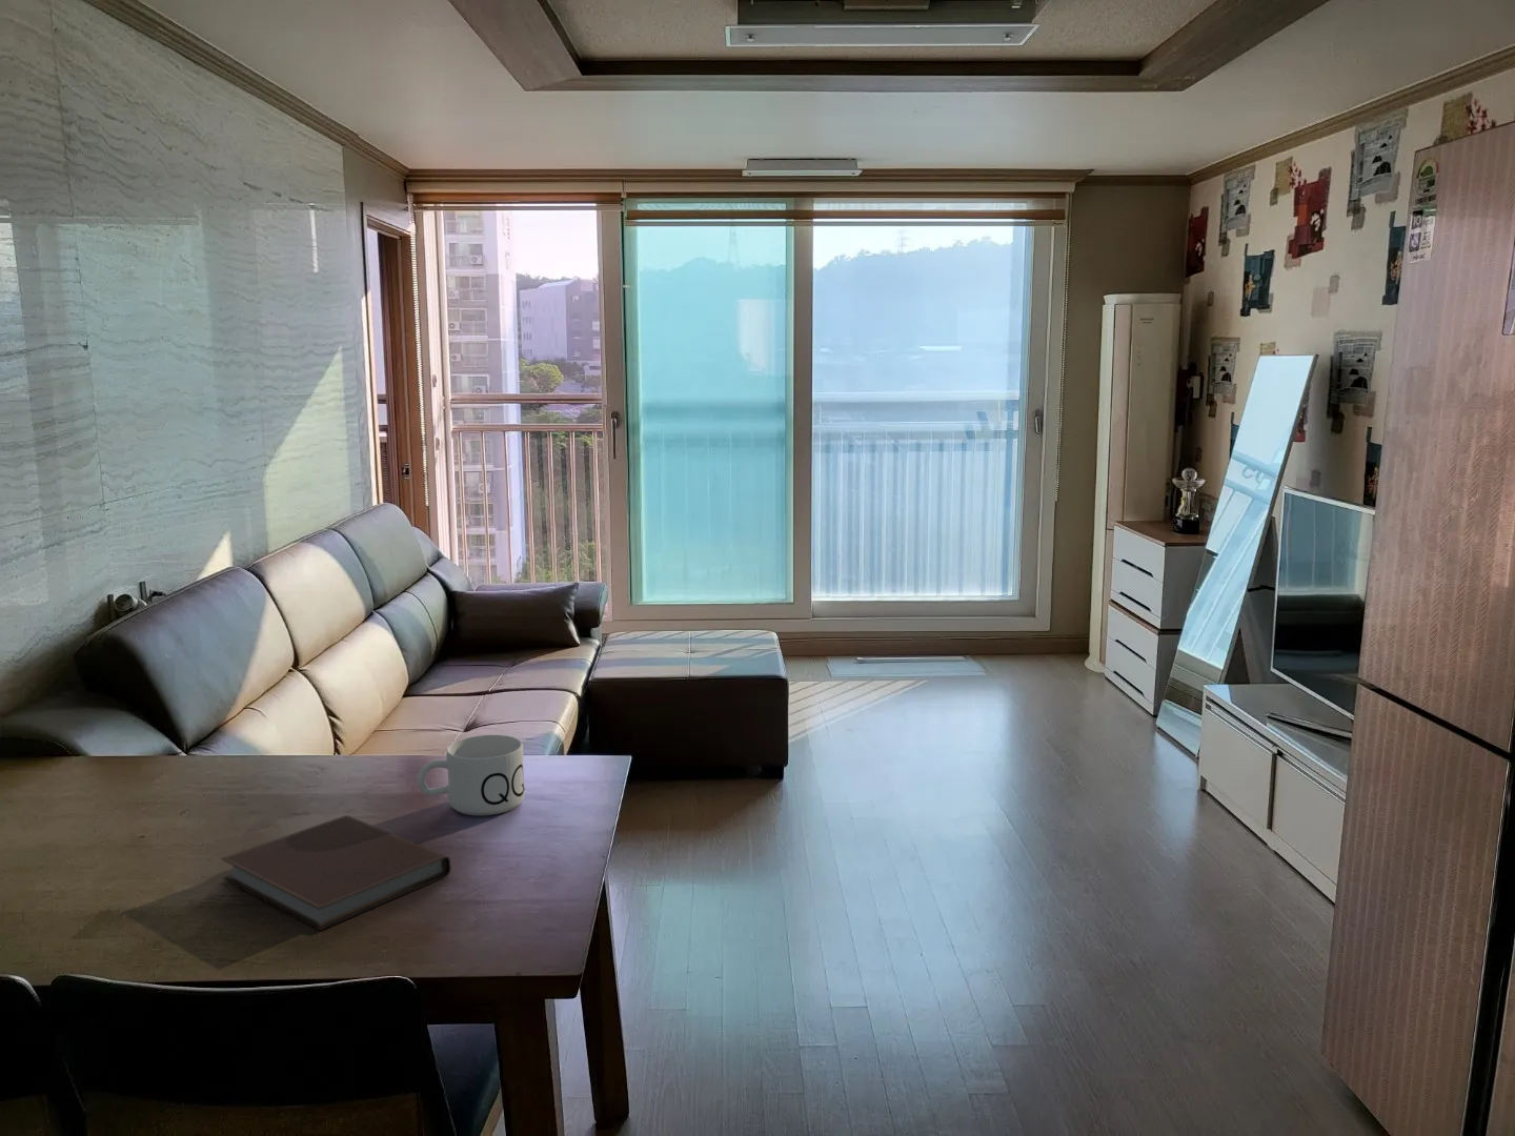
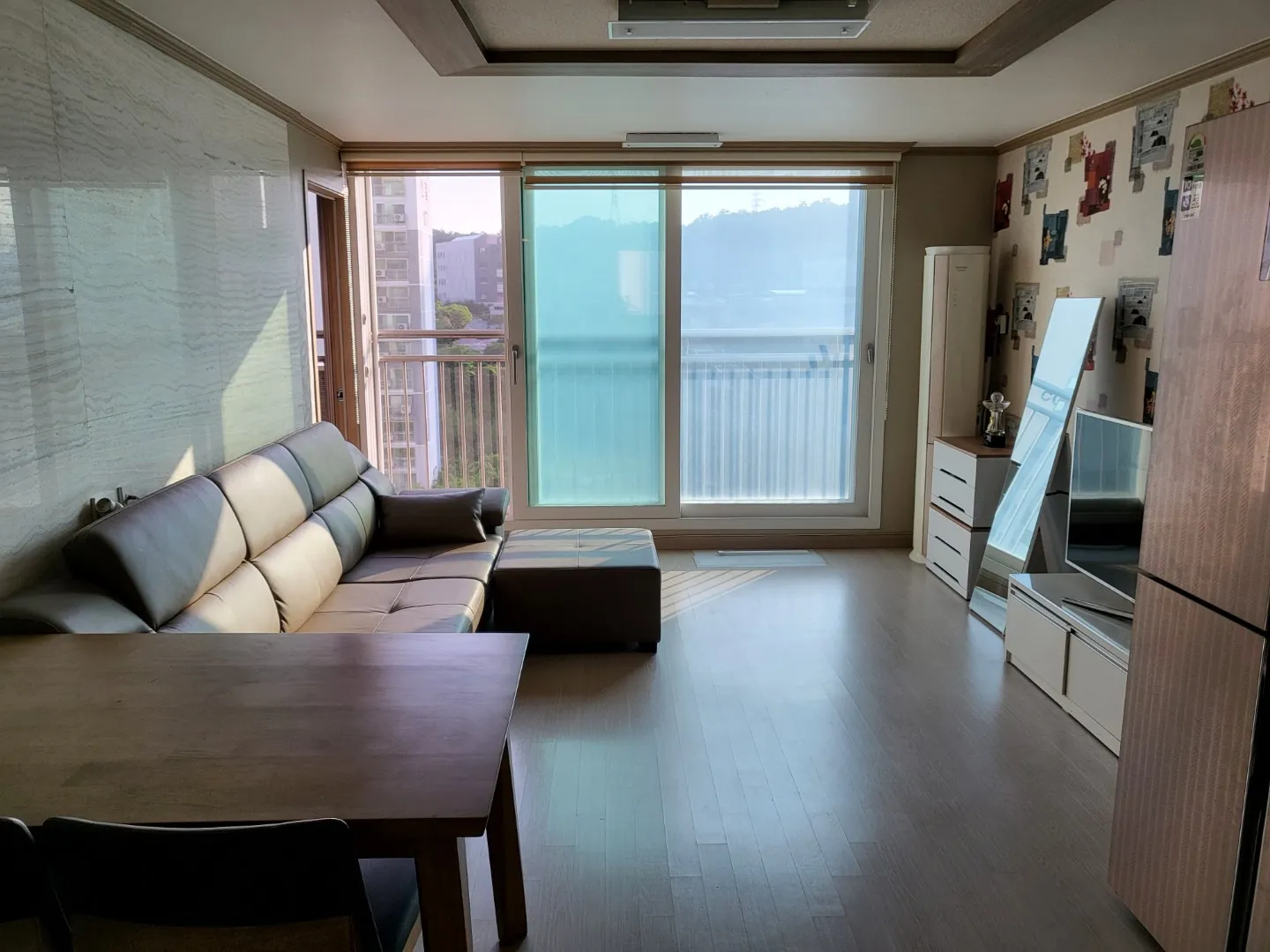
- mug [416,734,526,816]
- notebook [219,814,451,932]
